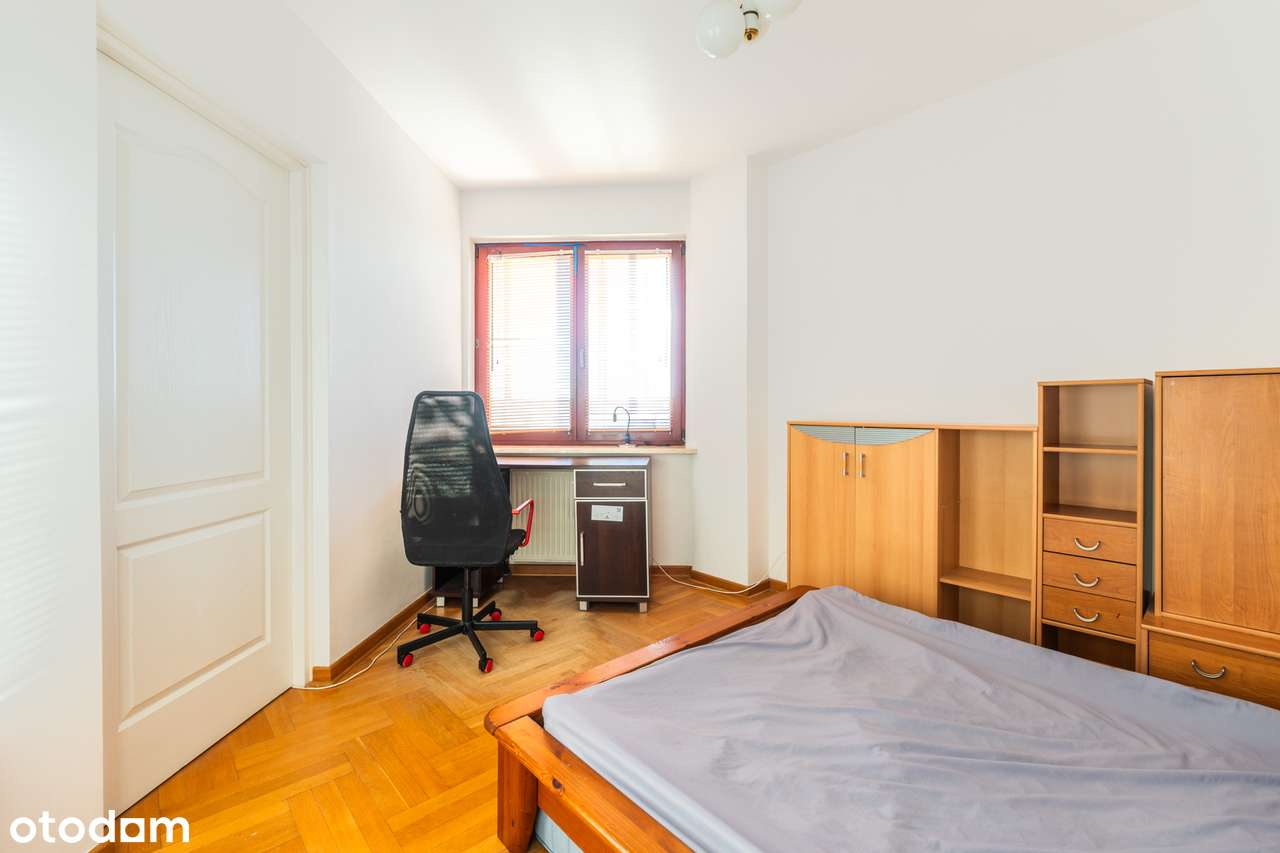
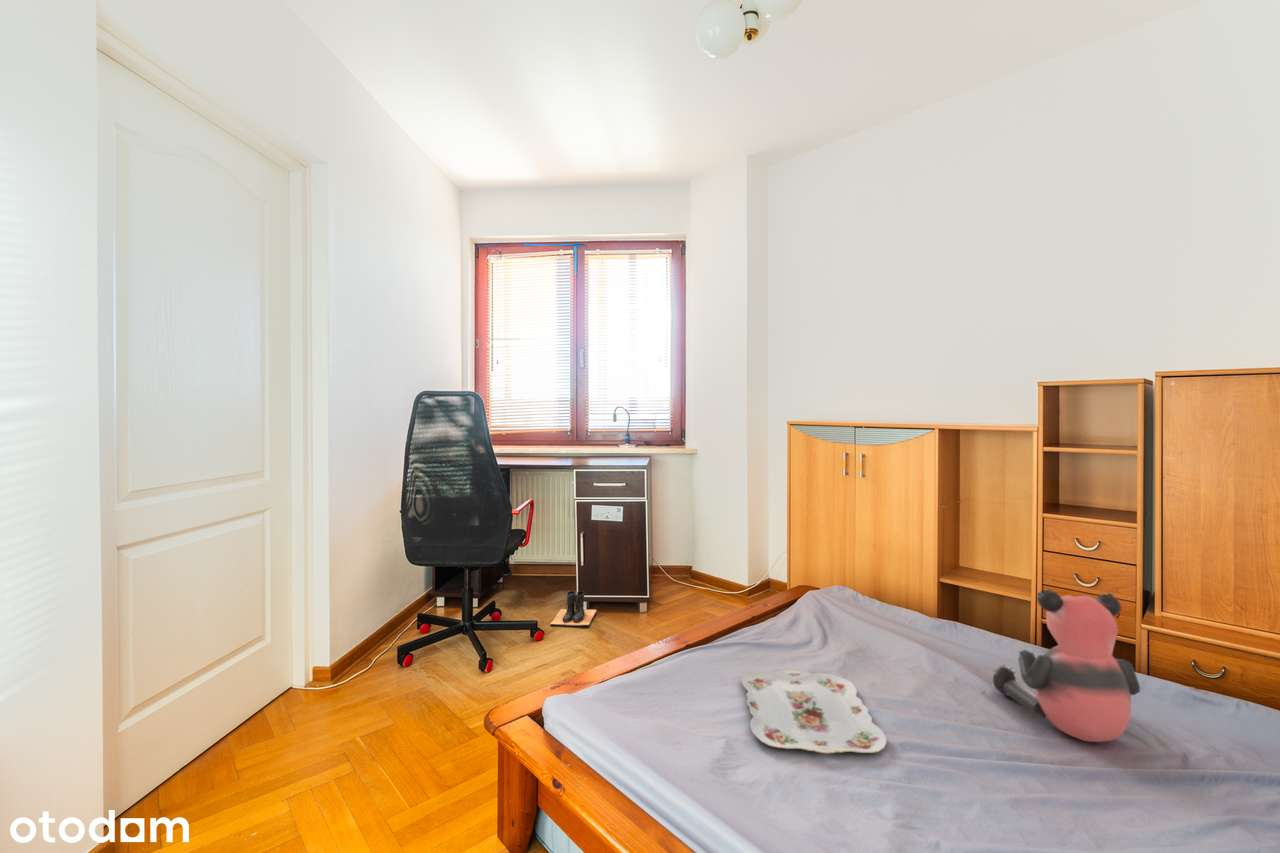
+ serving tray [741,669,888,754]
+ bear [992,588,1141,743]
+ boots [549,590,597,627]
